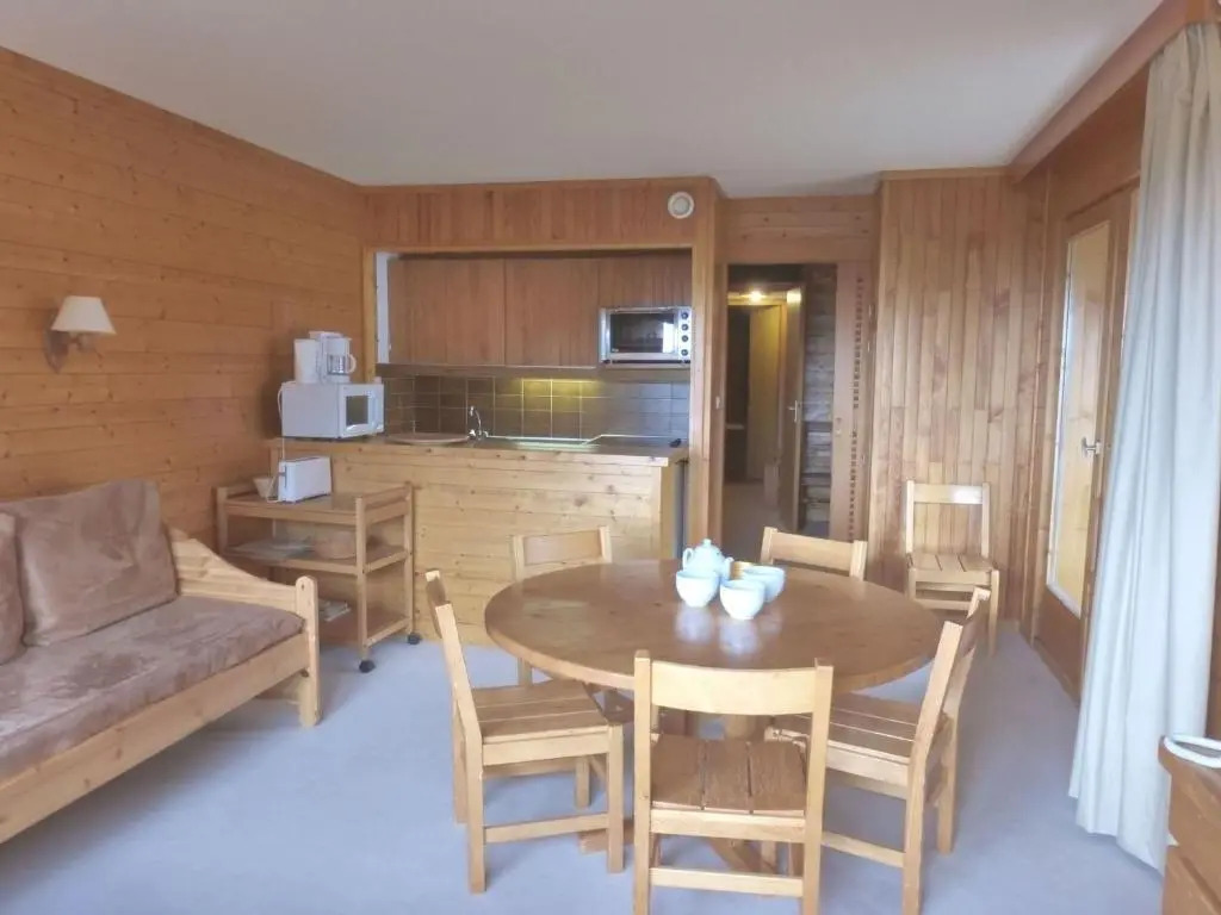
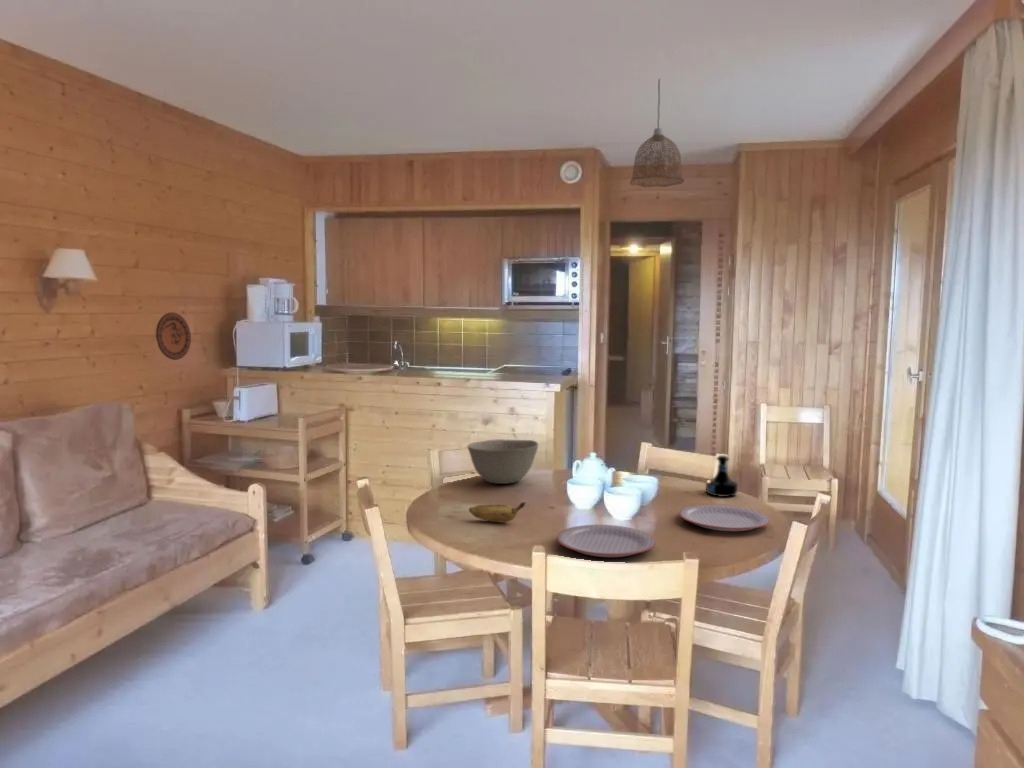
+ banana [468,501,527,523]
+ pendant lamp [629,78,685,188]
+ bowl [467,438,539,485]
+ decorative plate [155,312,192,361]
+ tequila bottle [705,454,739,498]
+ plate [678,503,771,532]
+ plate [556,524,656,558]
